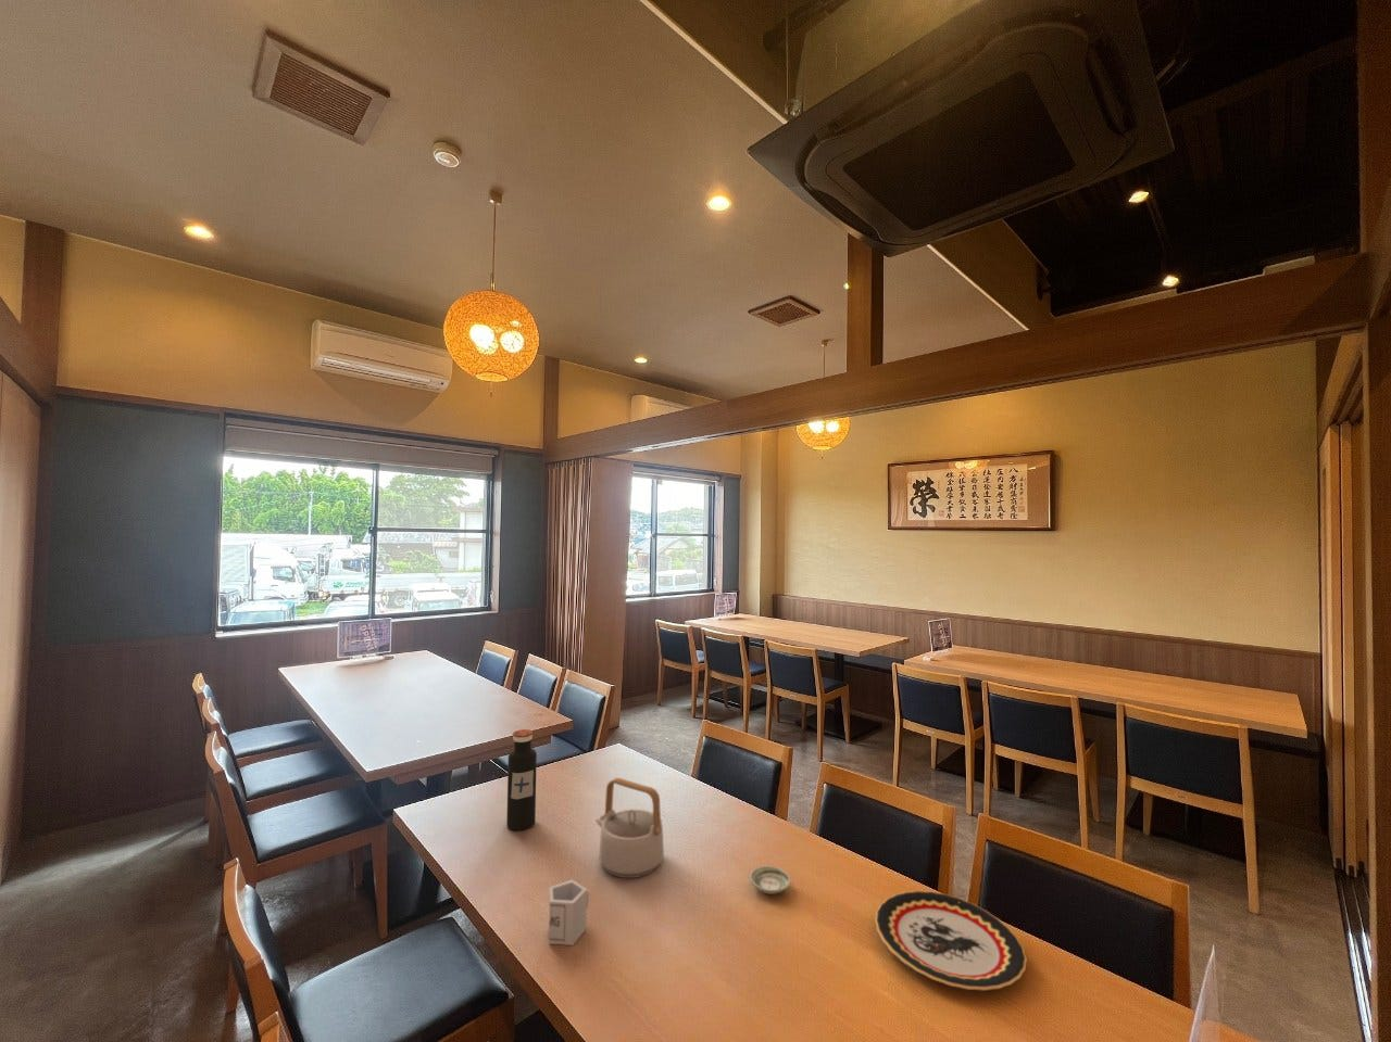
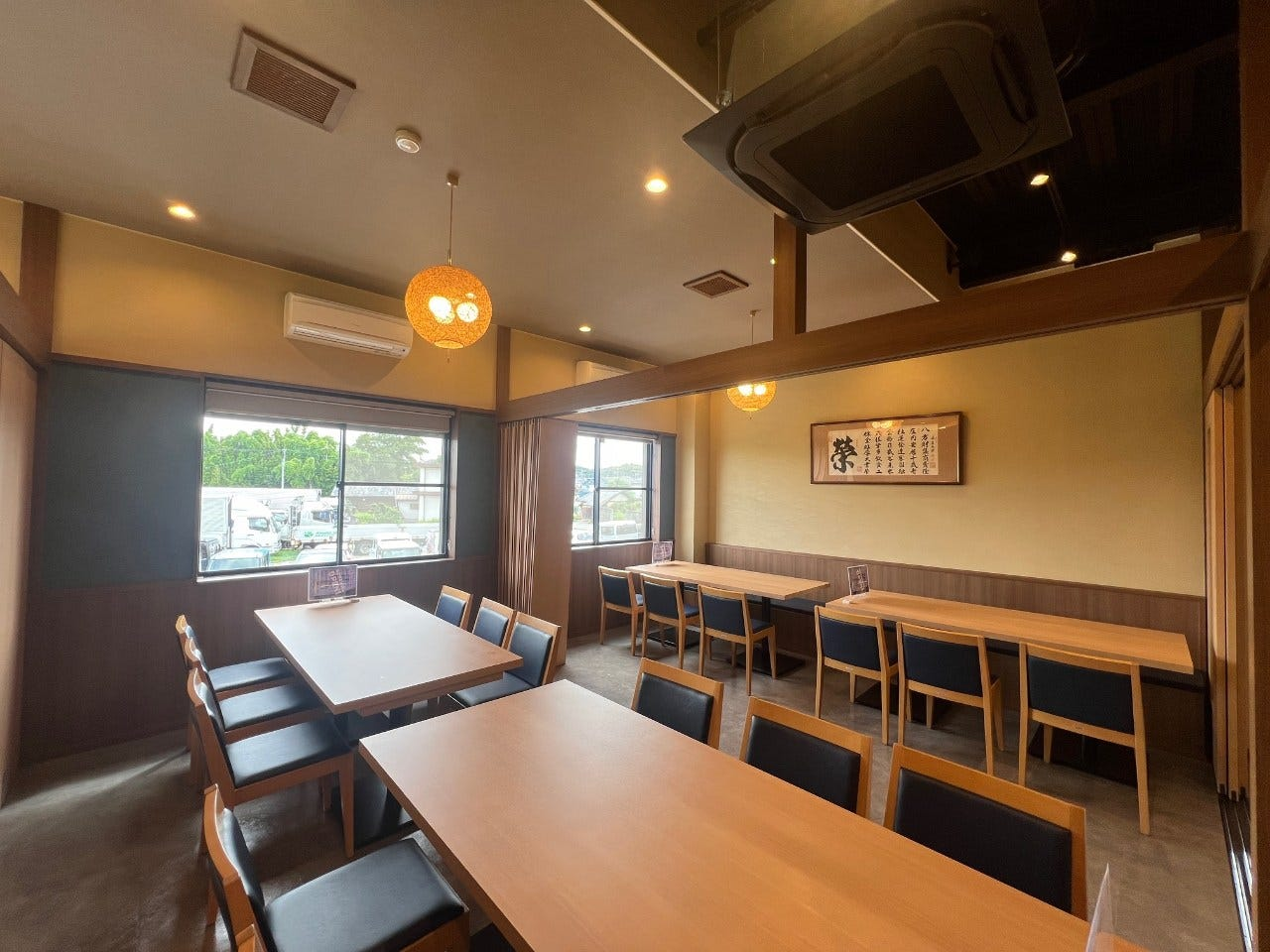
- water bottle [505,728,538,832]
- teapot [595,777,665,879]
- saucer [749,865,792,895]
- plate [874,890,1028,991]
- cup [548,878,590,947]
